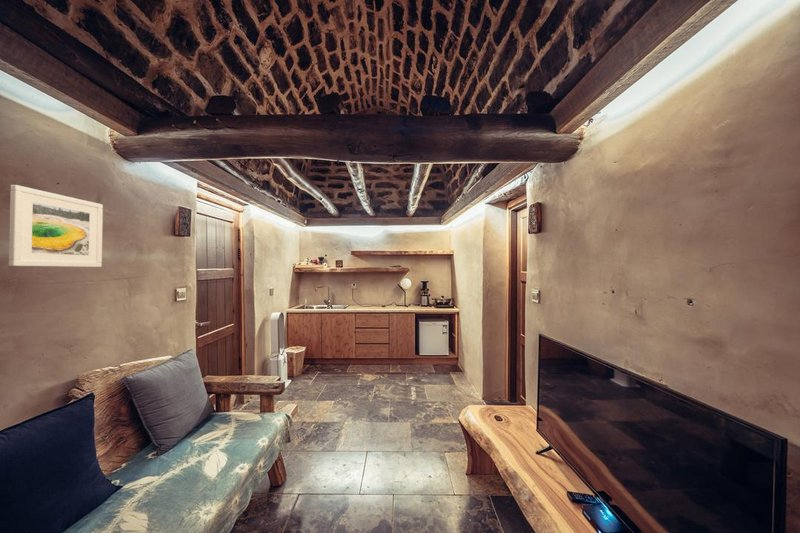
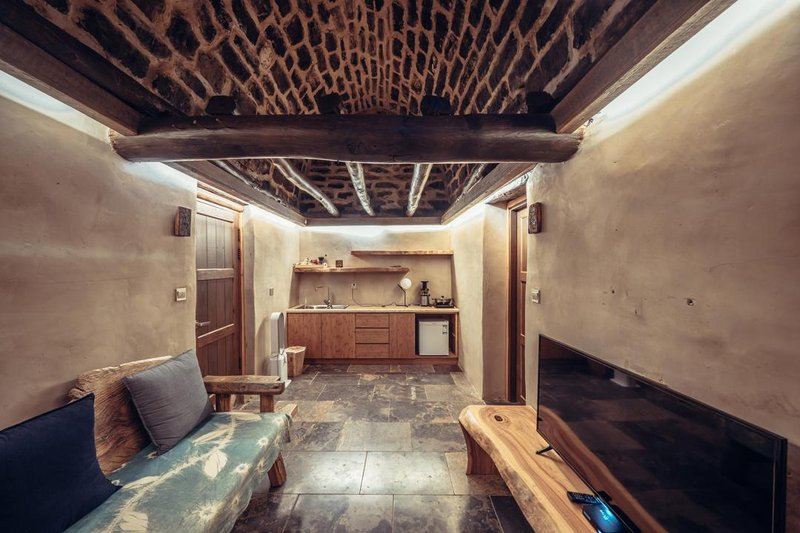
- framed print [8,184,104,268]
